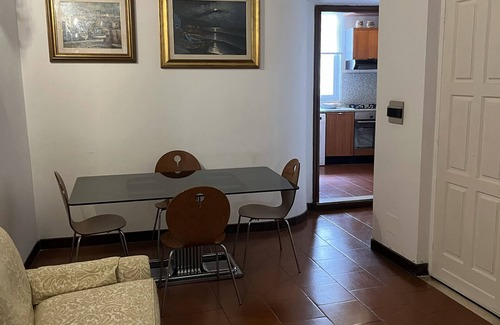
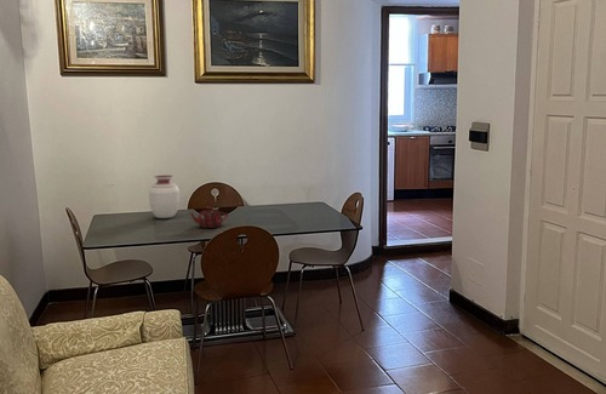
+ vase [148,175,181,219]
+ teapot [189,205,229,229]
